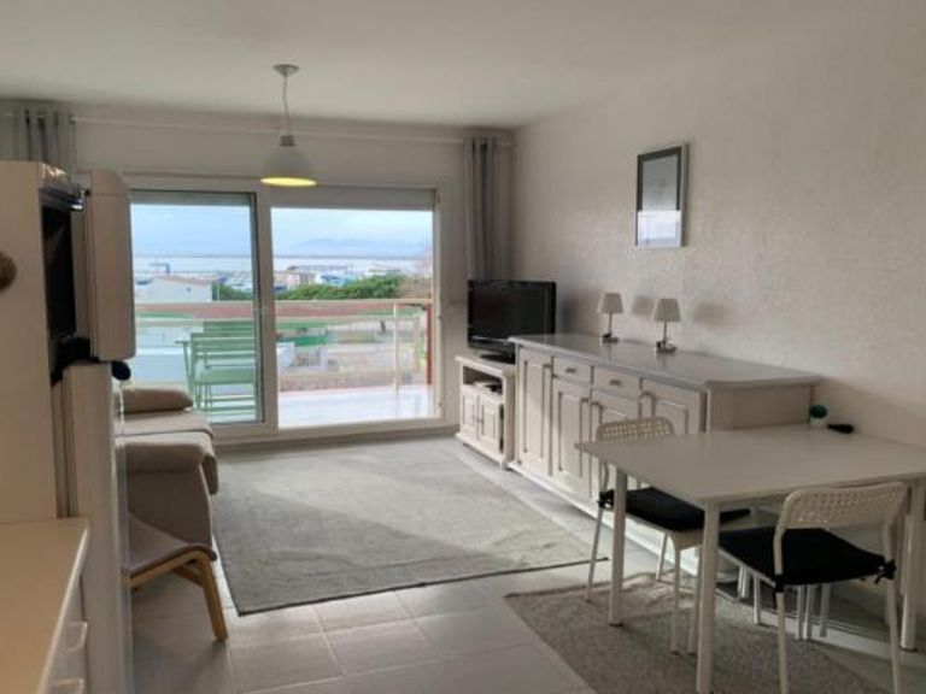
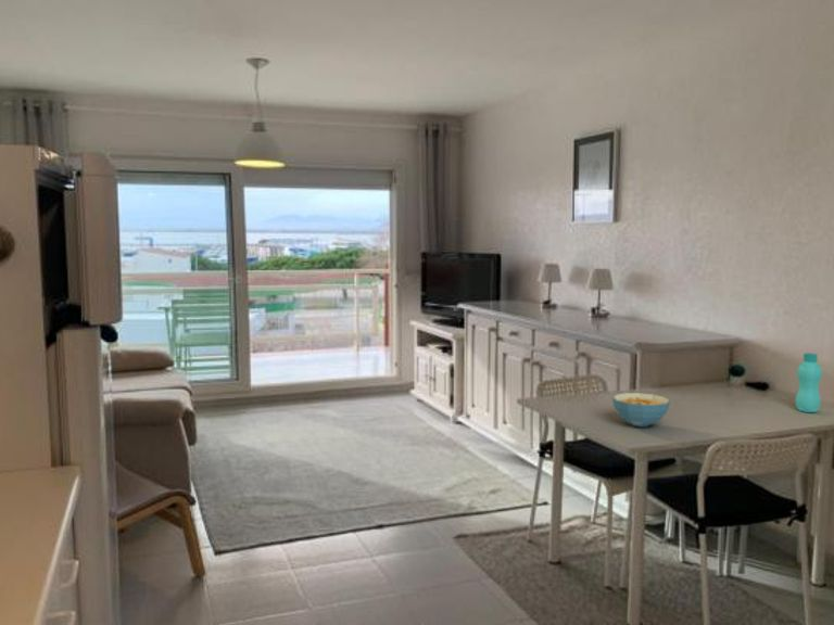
+ bottle [795,352,823,413]
+ cereal bowl [611,392,671,429]
